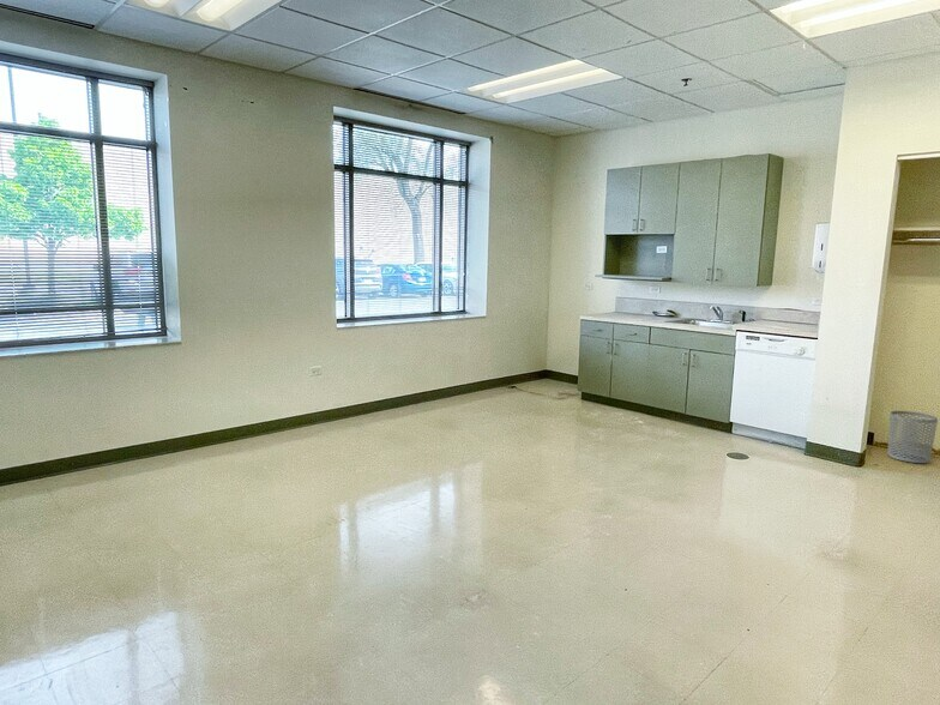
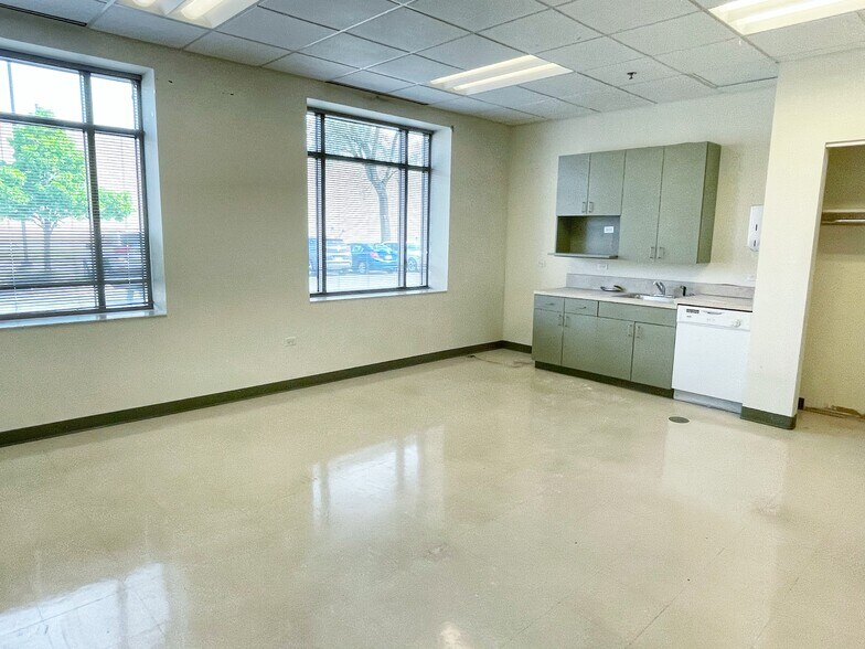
- waste bin [887,410,939,464]
